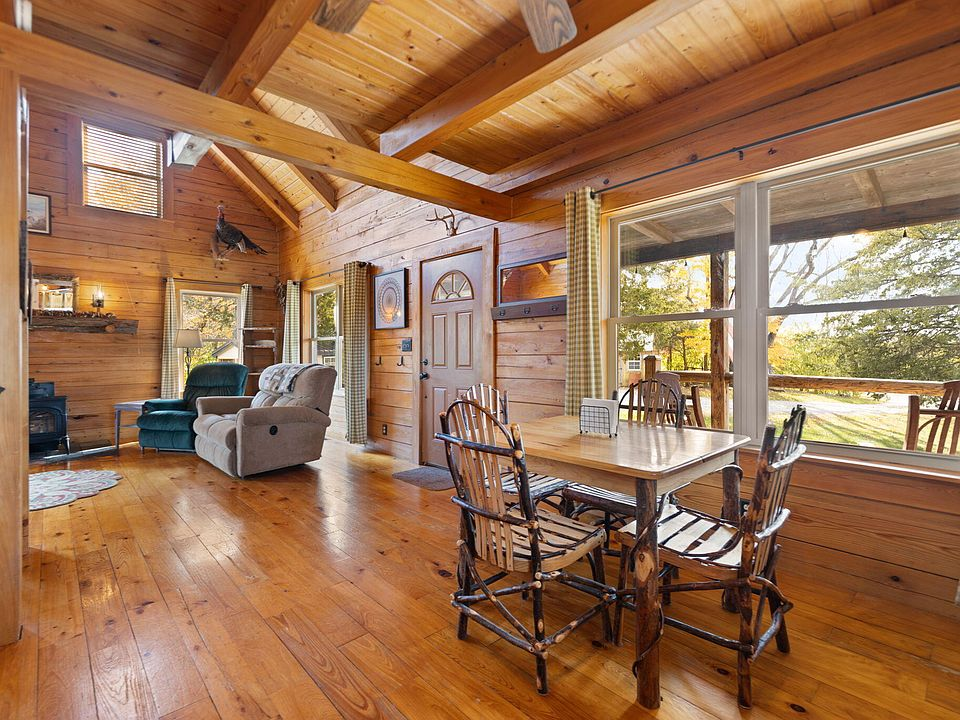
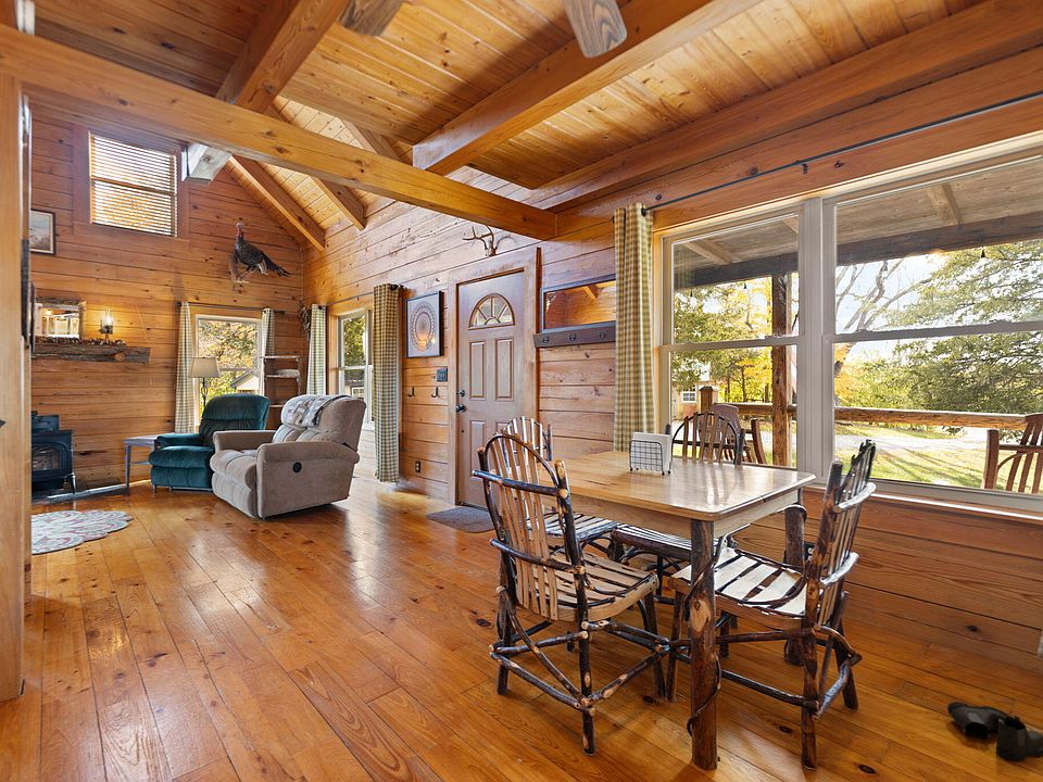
+ boots [946,701,1043,764]
